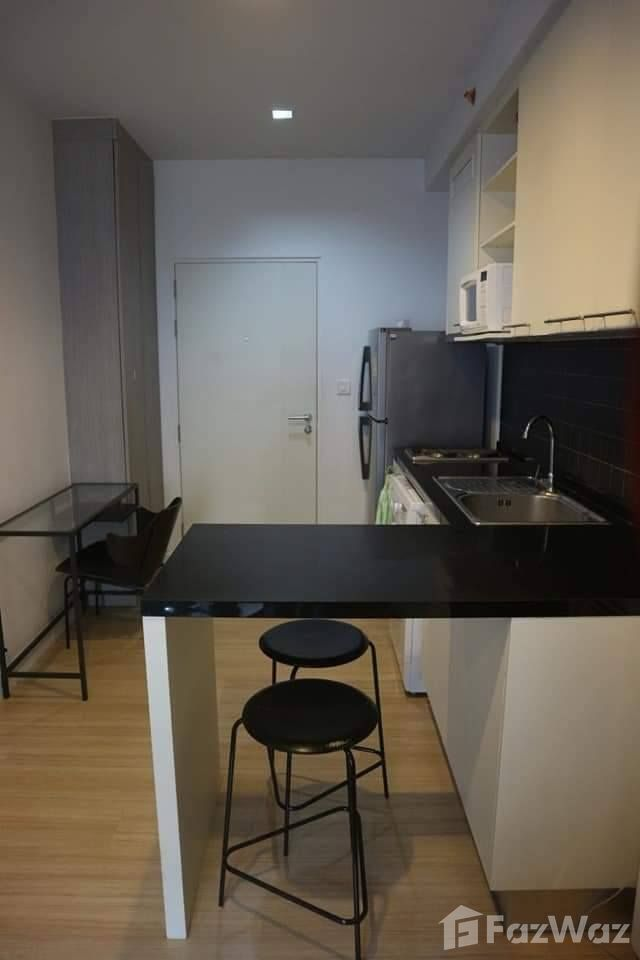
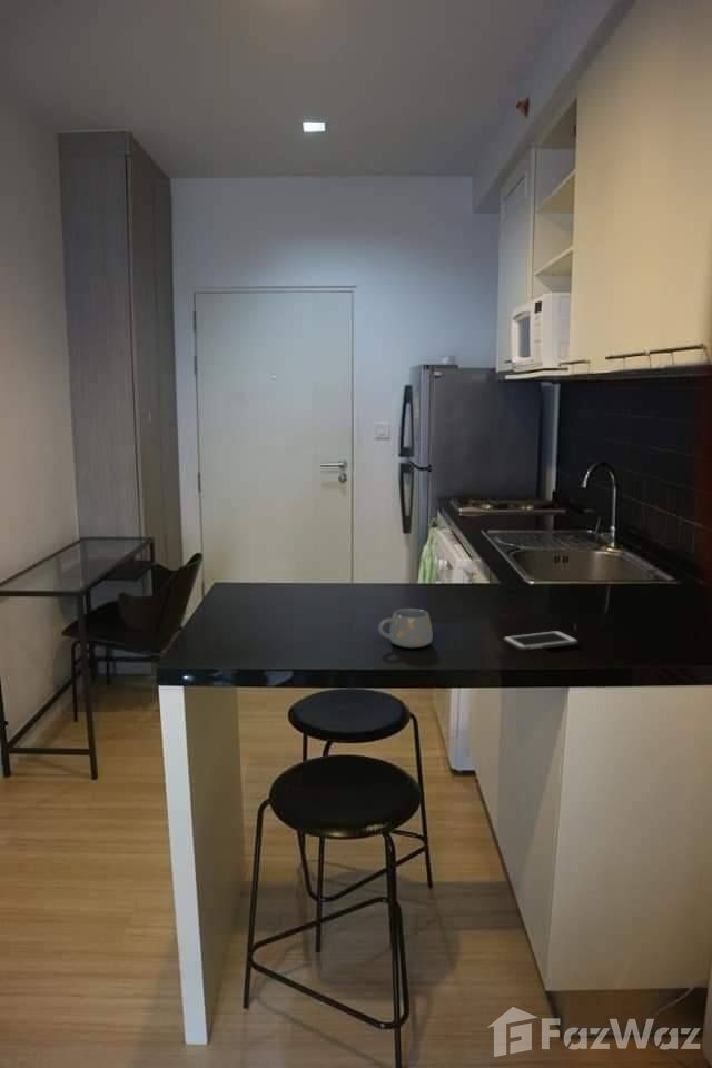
+ mug [377,607,433,649]
+ cell phone [502,630,580,652]
